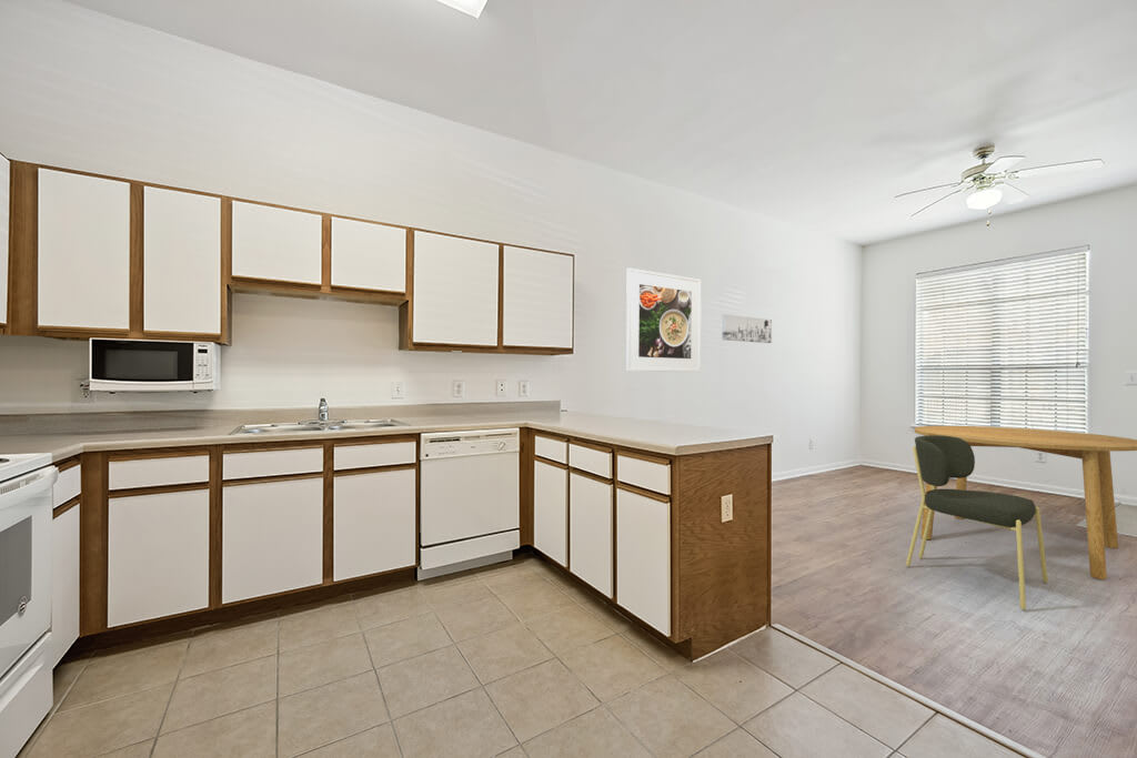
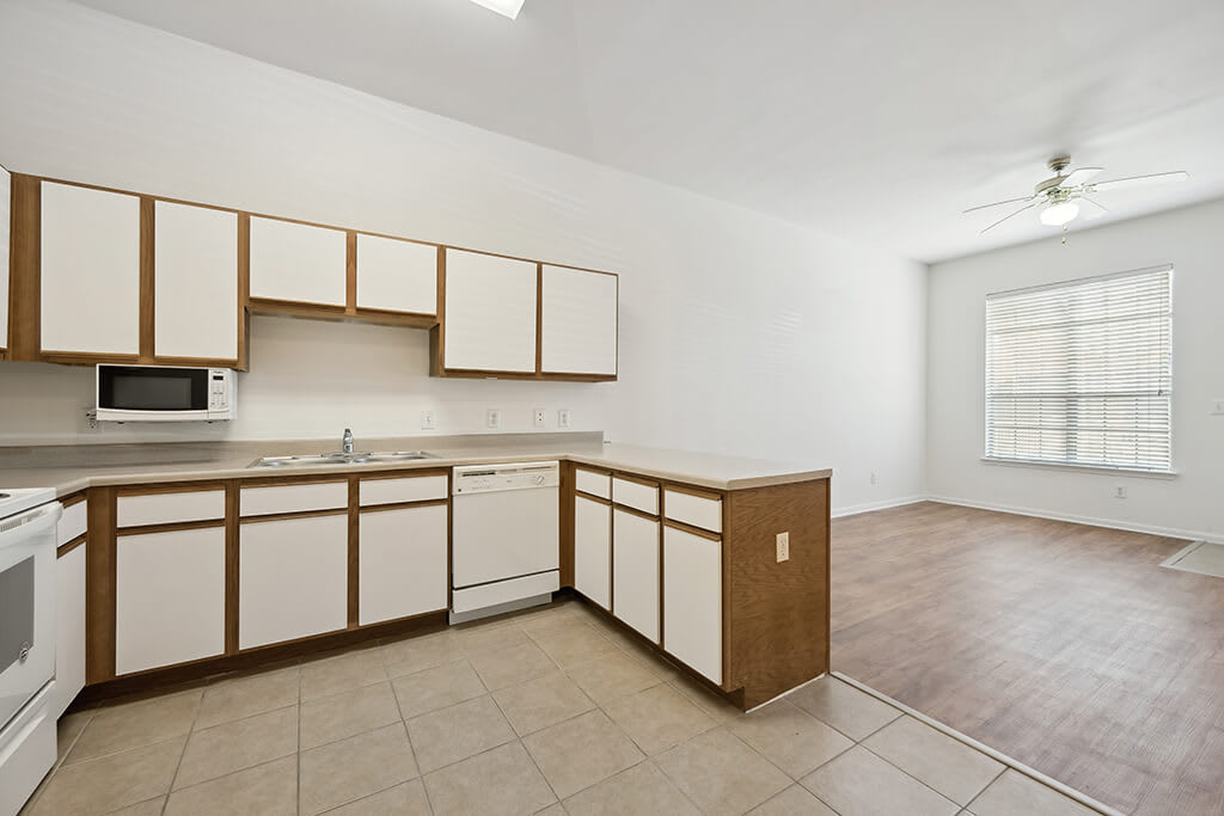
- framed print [625,266,703,373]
- dining chair [905,435,1049,612]
- dining table [914,425,1137,580]
- wall art [721,314,773,344]
